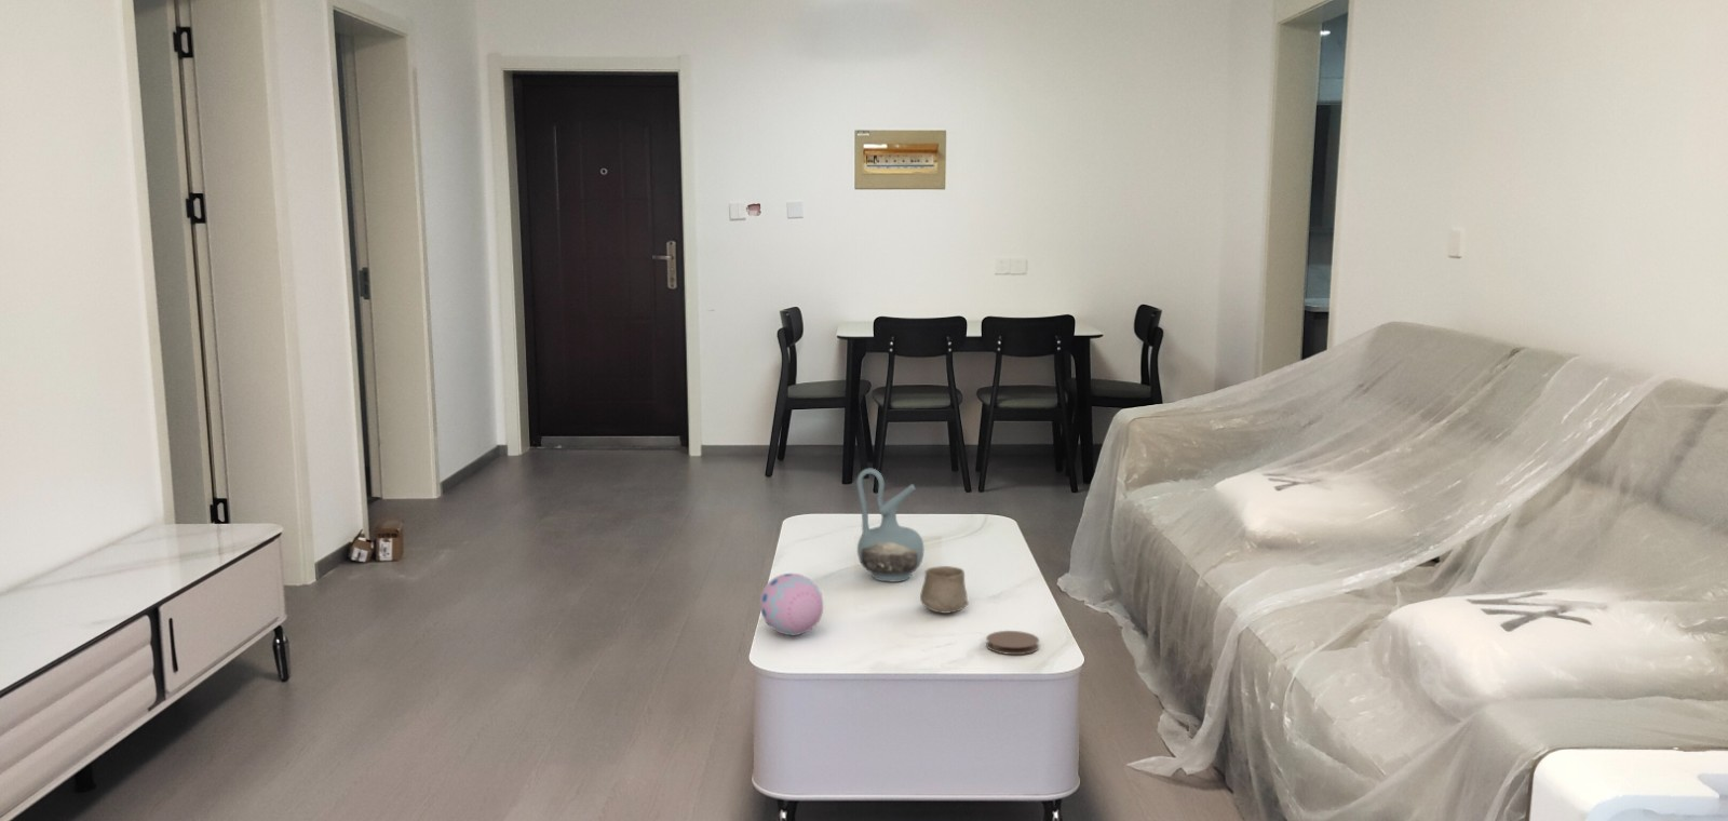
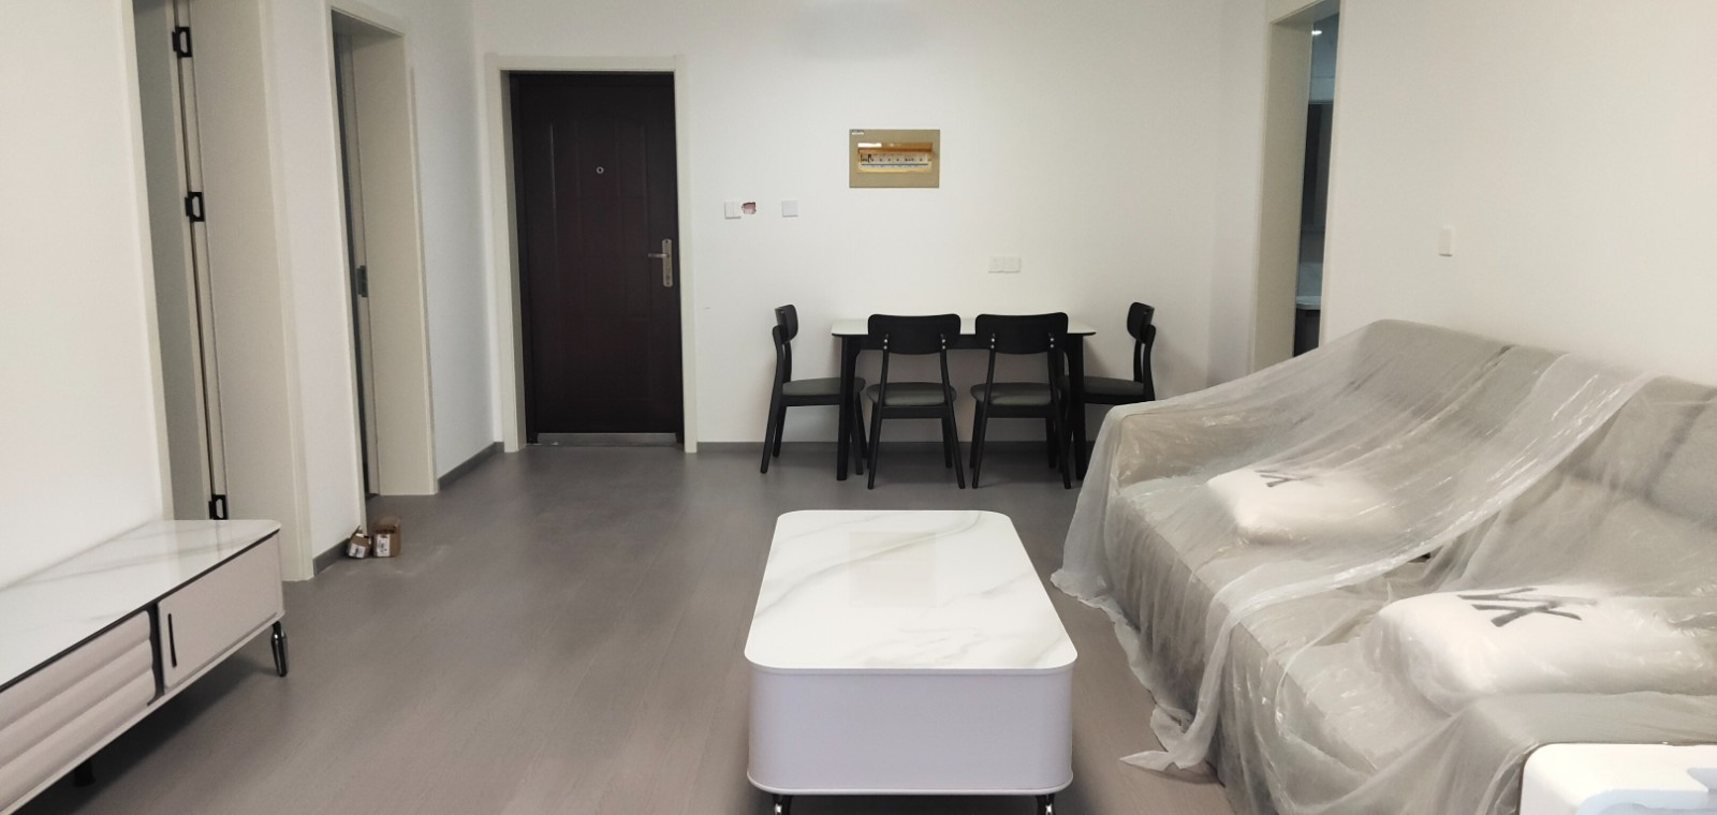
- coaster [985,629,1040,656]
- decorative egg [759,573,824,636]
- cup [919,565,970,615]
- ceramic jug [855,467,925,582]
